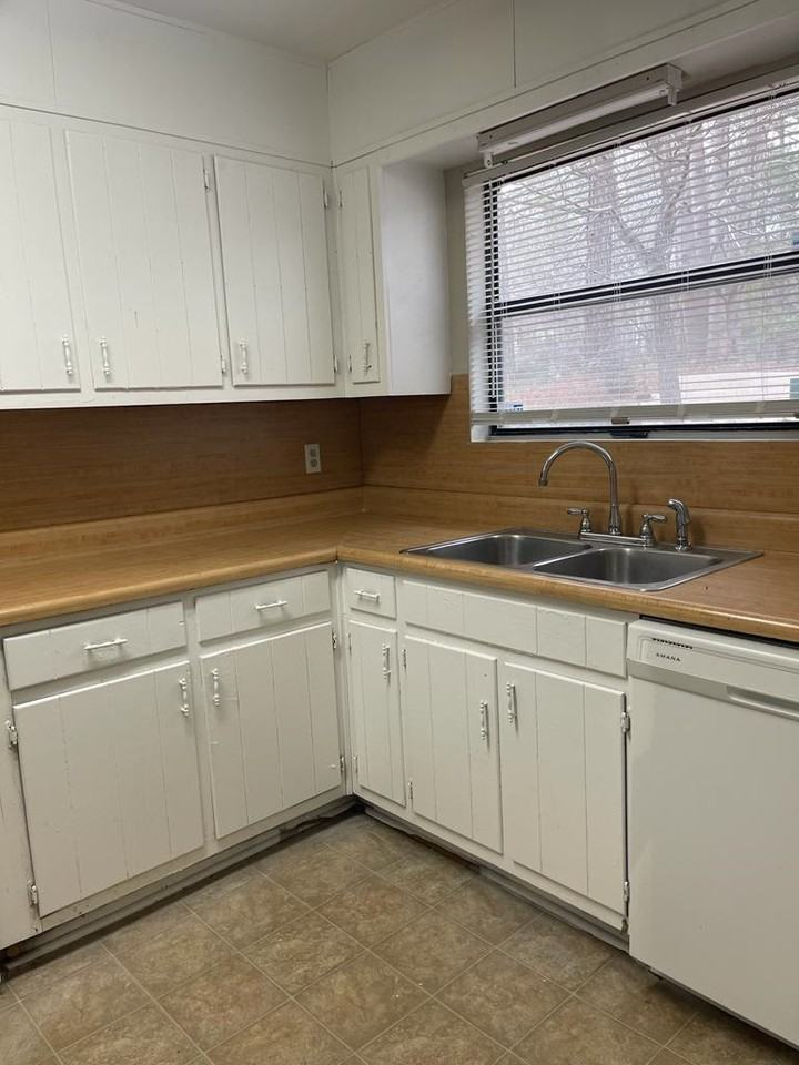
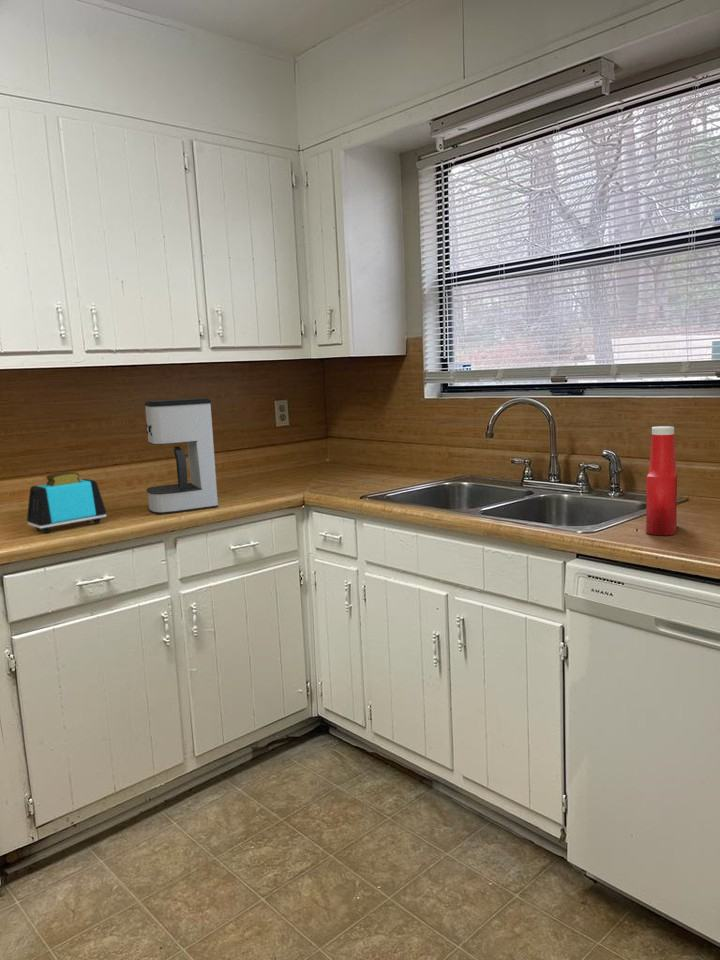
+ coffee maker [144,397,219,515]
+ toaster [26,471,107,534]
+ soap bottle [645,425,678,536]
